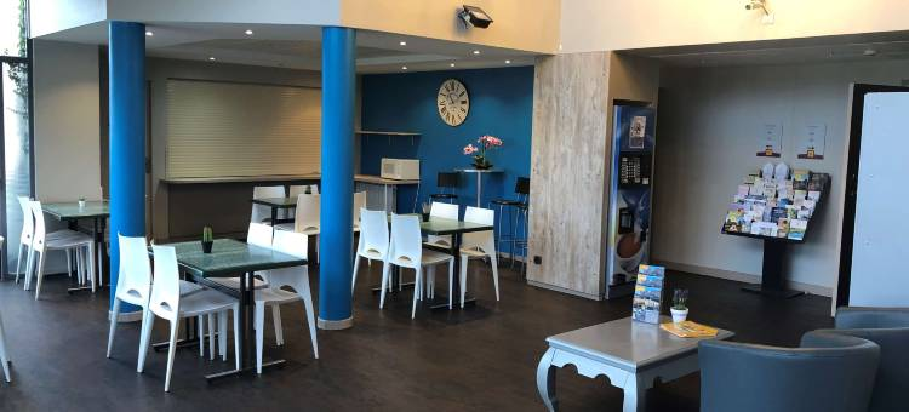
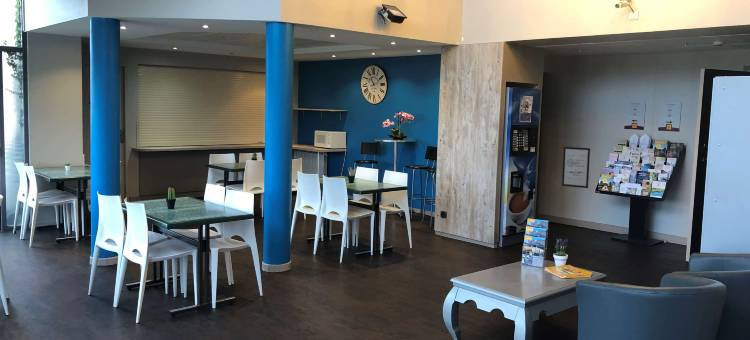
+ wall art [561,146,591,189]
